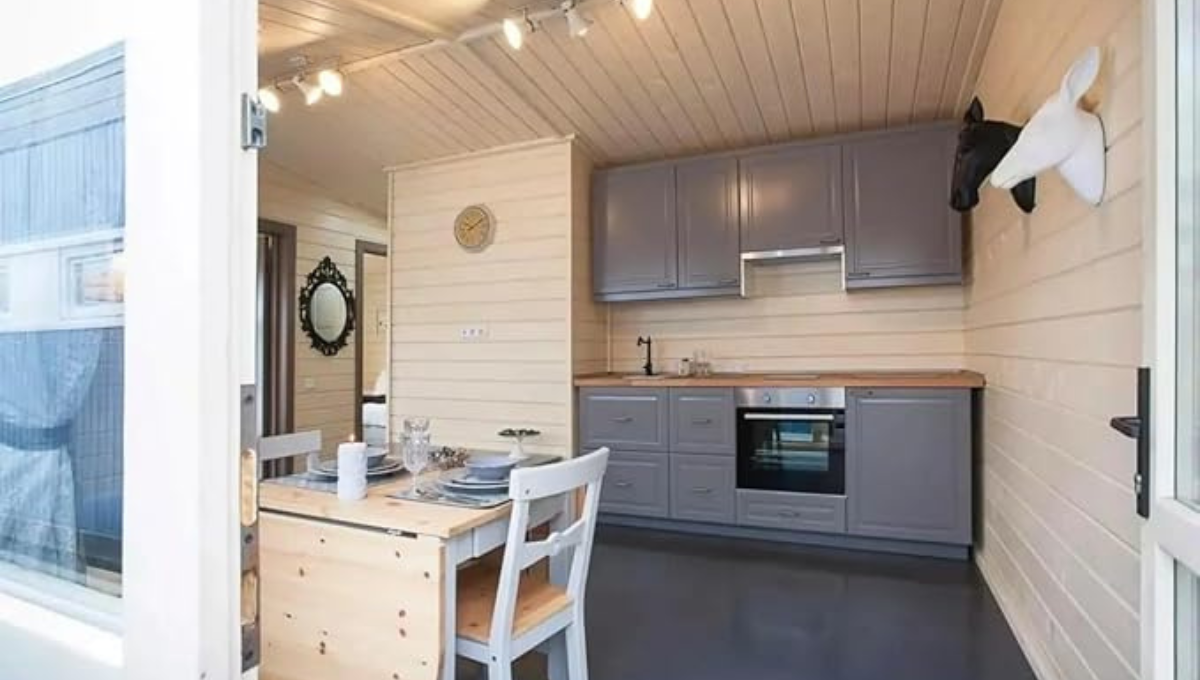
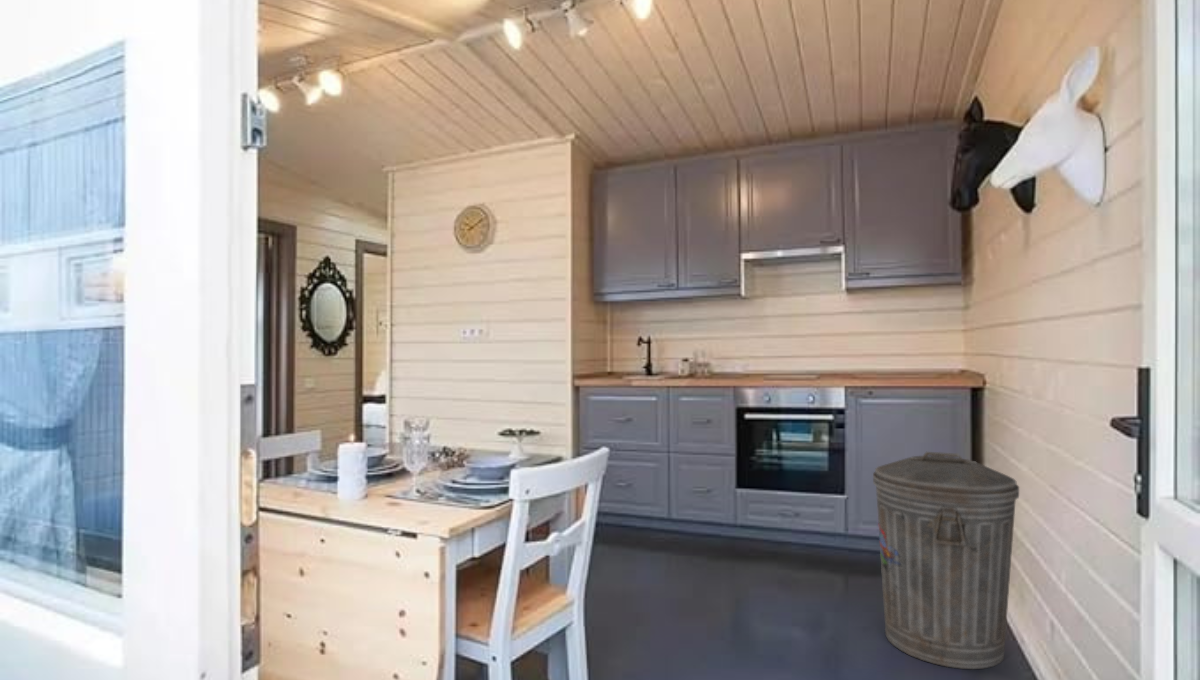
+ trash can [872,451,1020,670]
